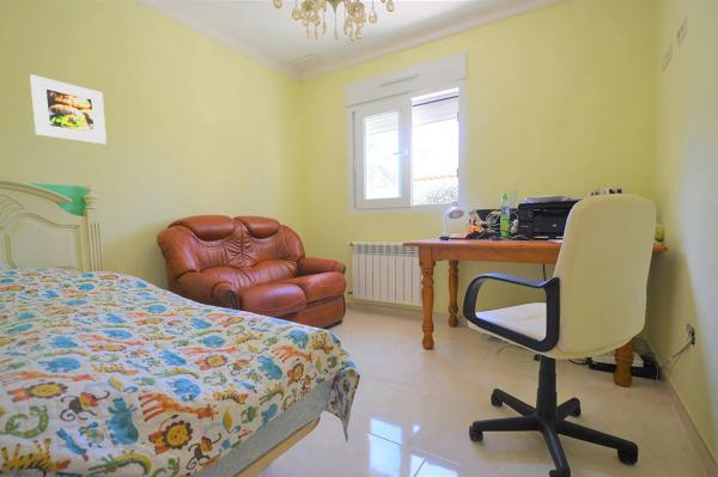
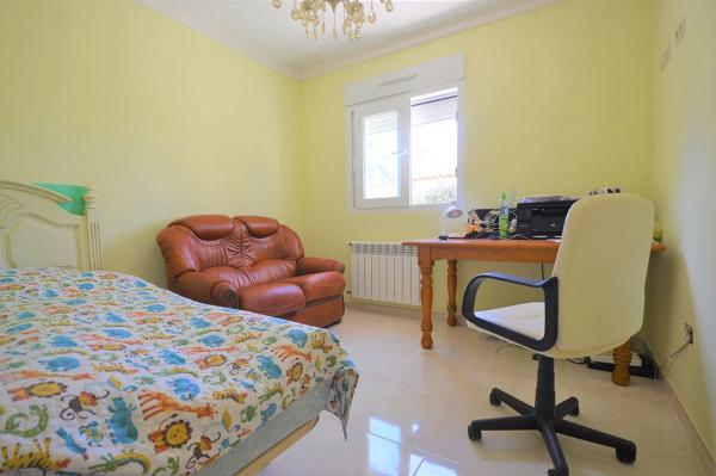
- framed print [29,73,108,146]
